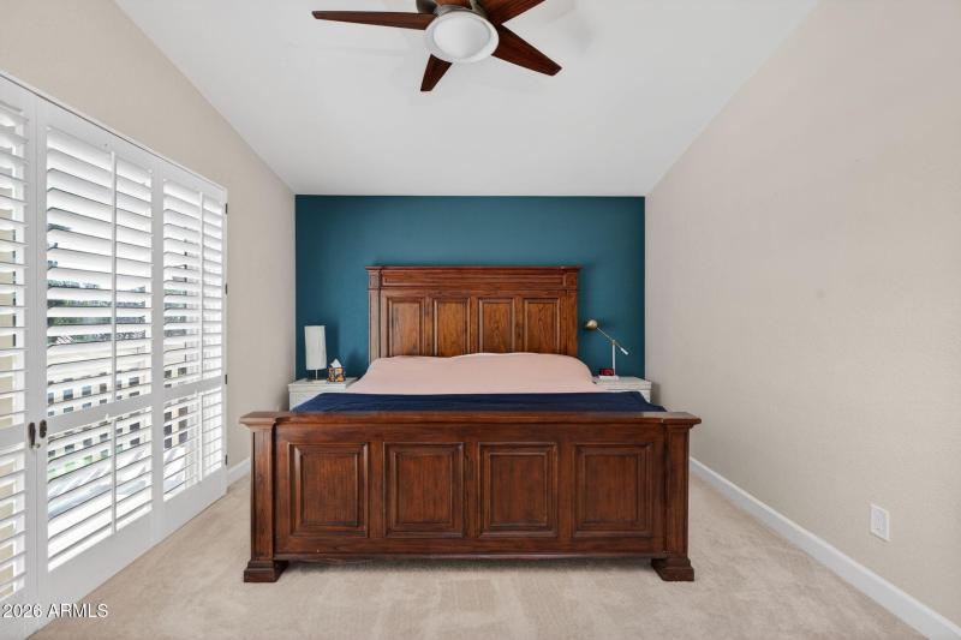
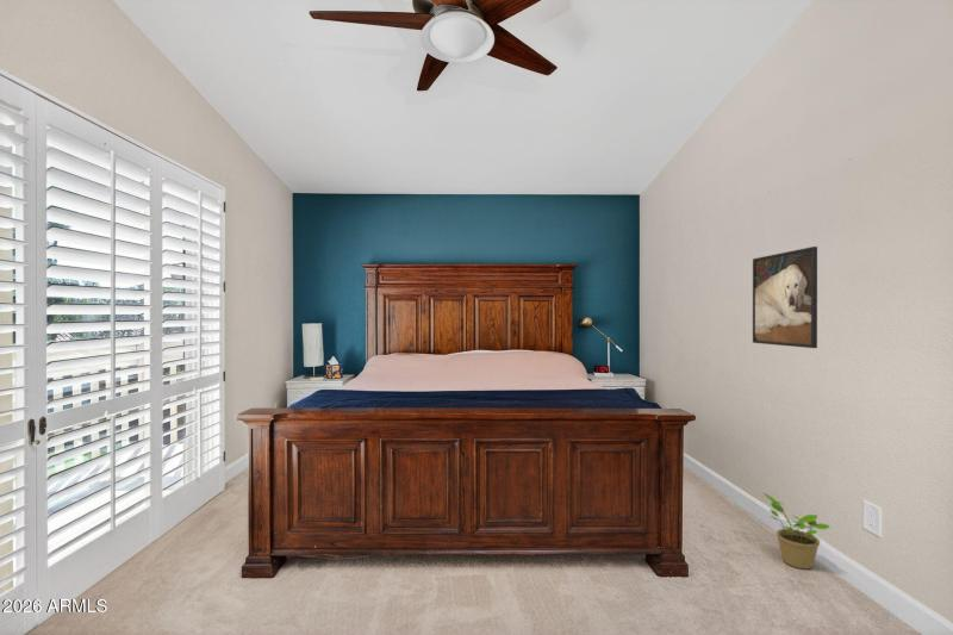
+ potted plant [762,492,831,569]
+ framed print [752,245,818,349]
